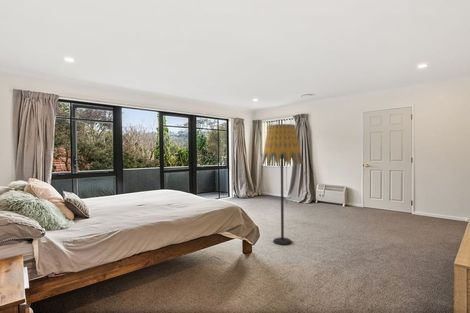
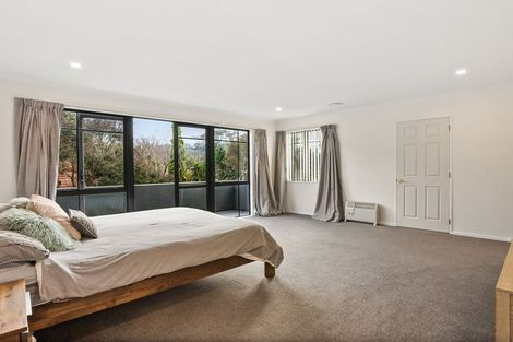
- floor lamp [261,123,304,246]
